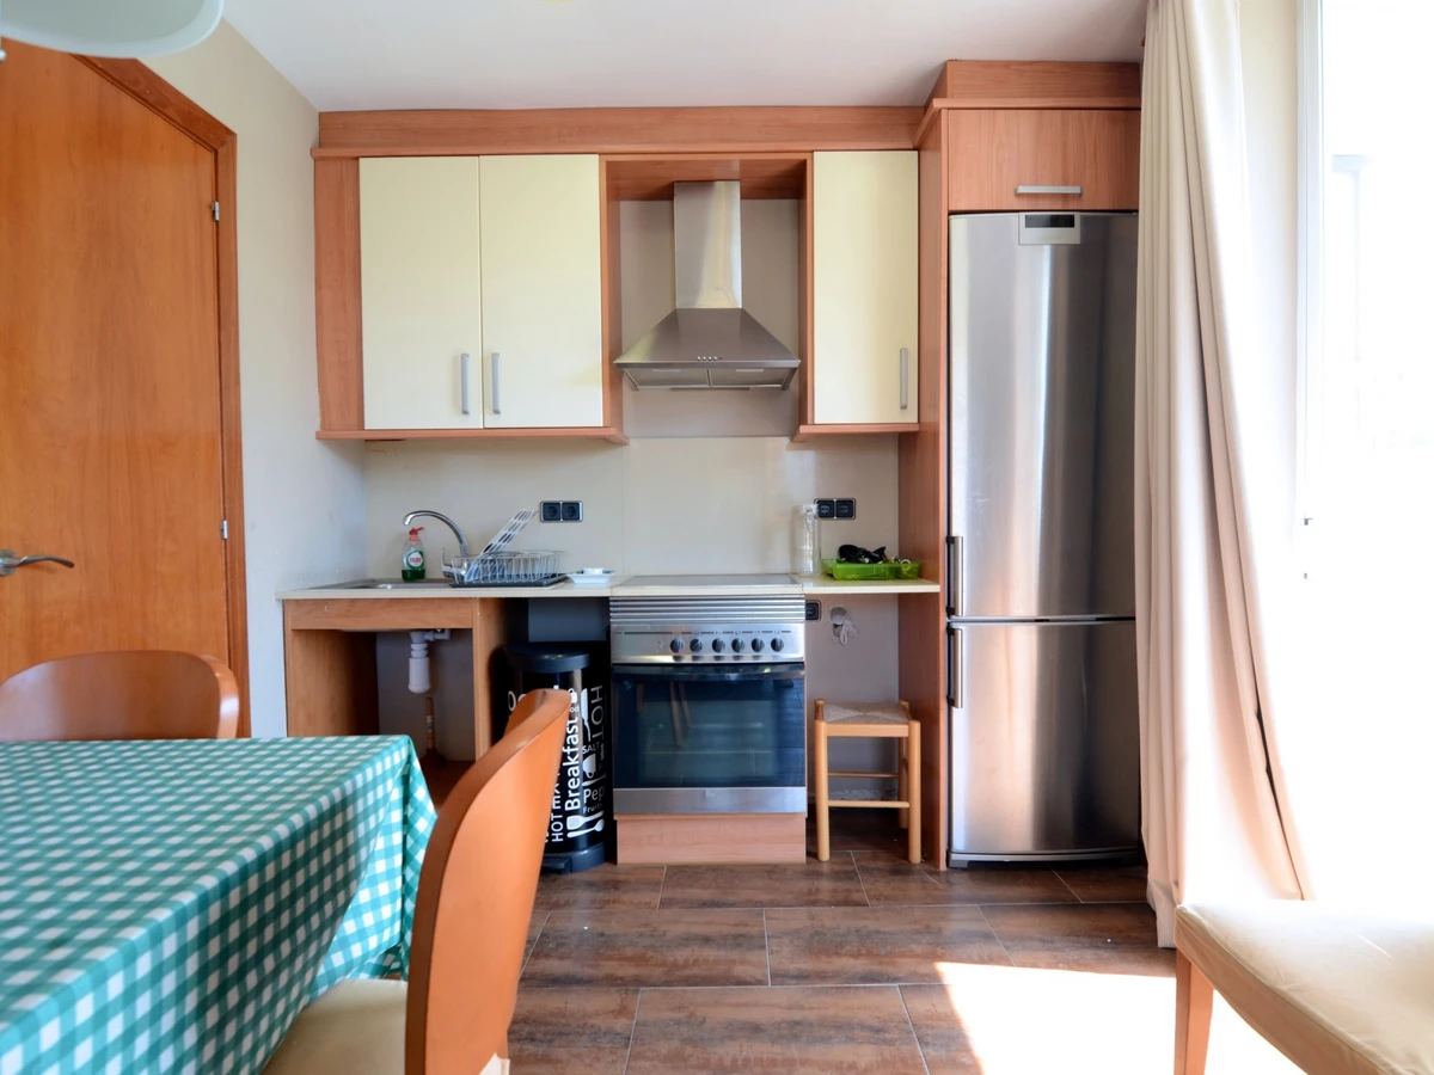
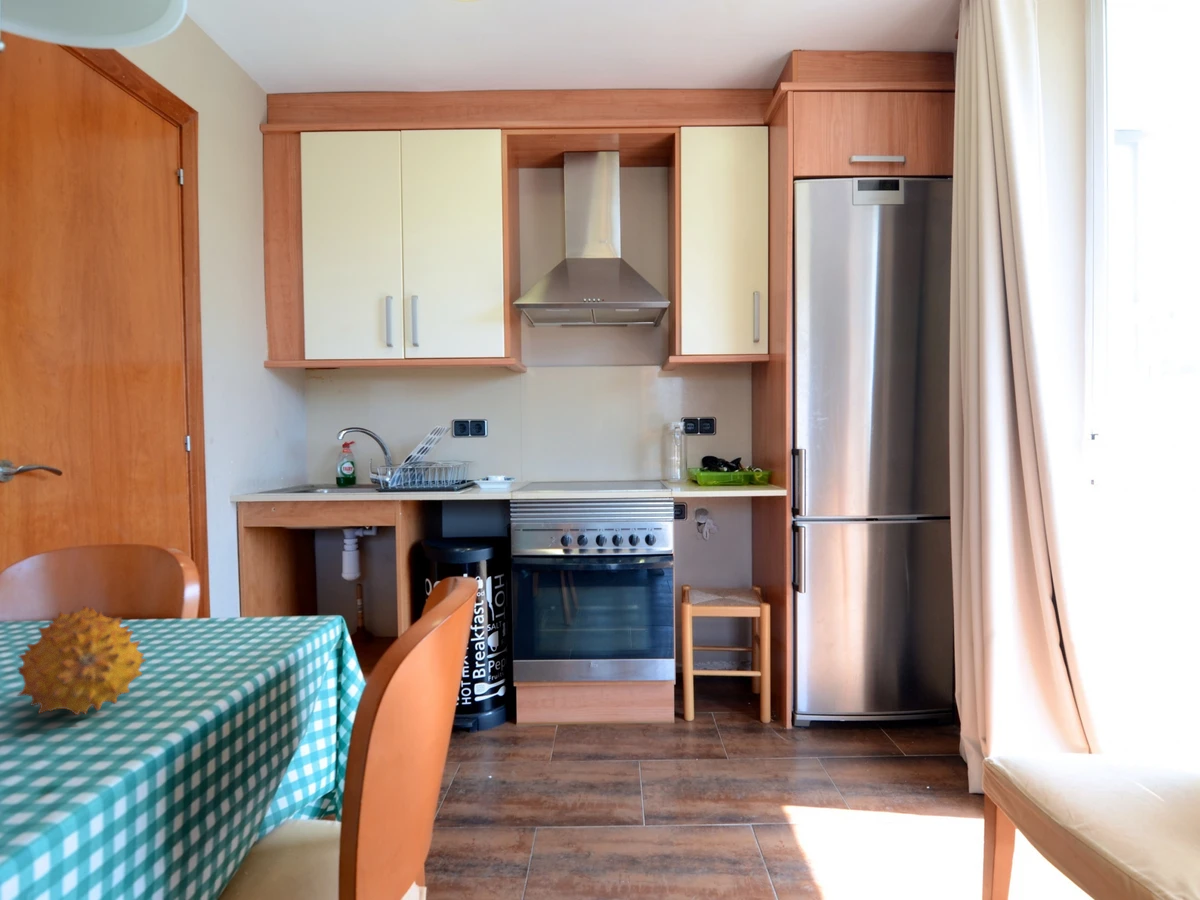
+ fruit [16,605,147,716]
